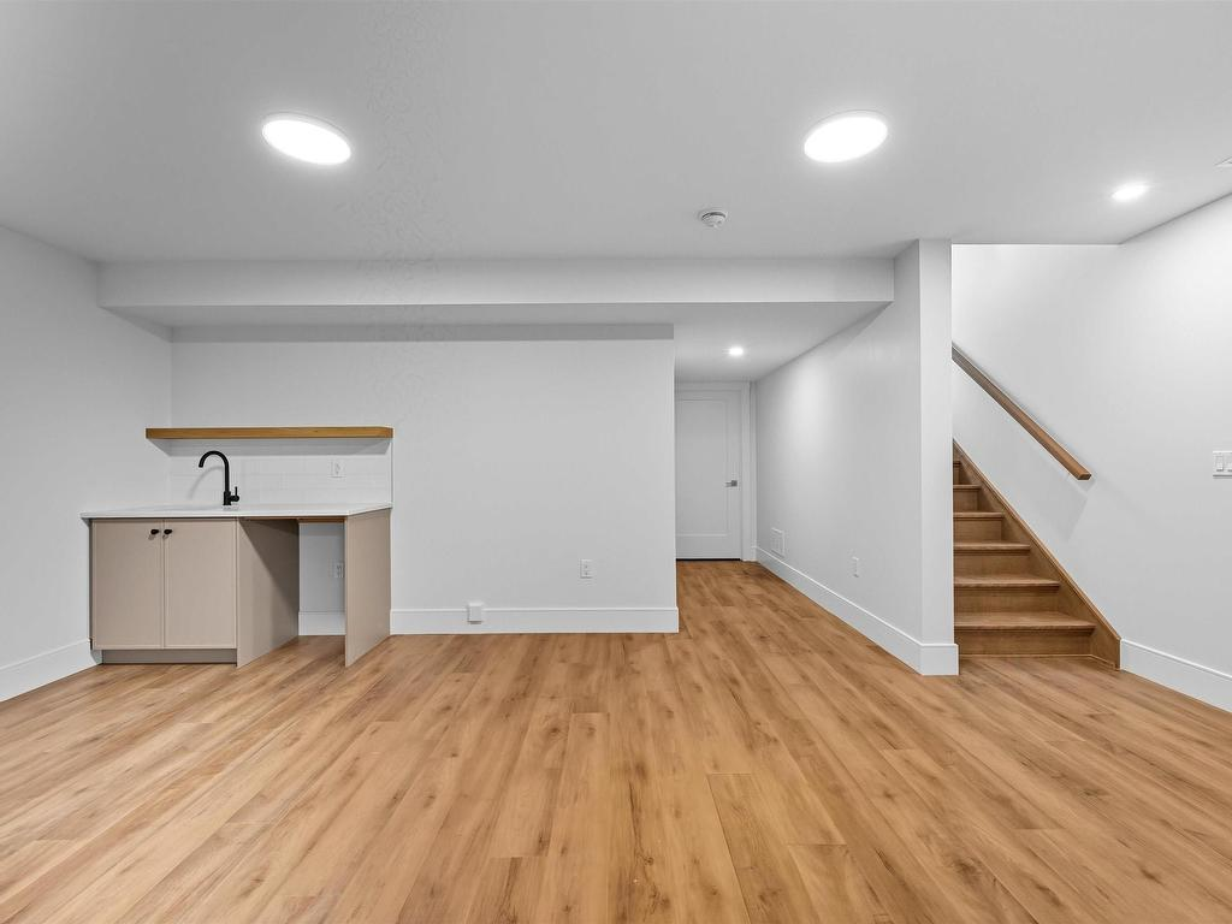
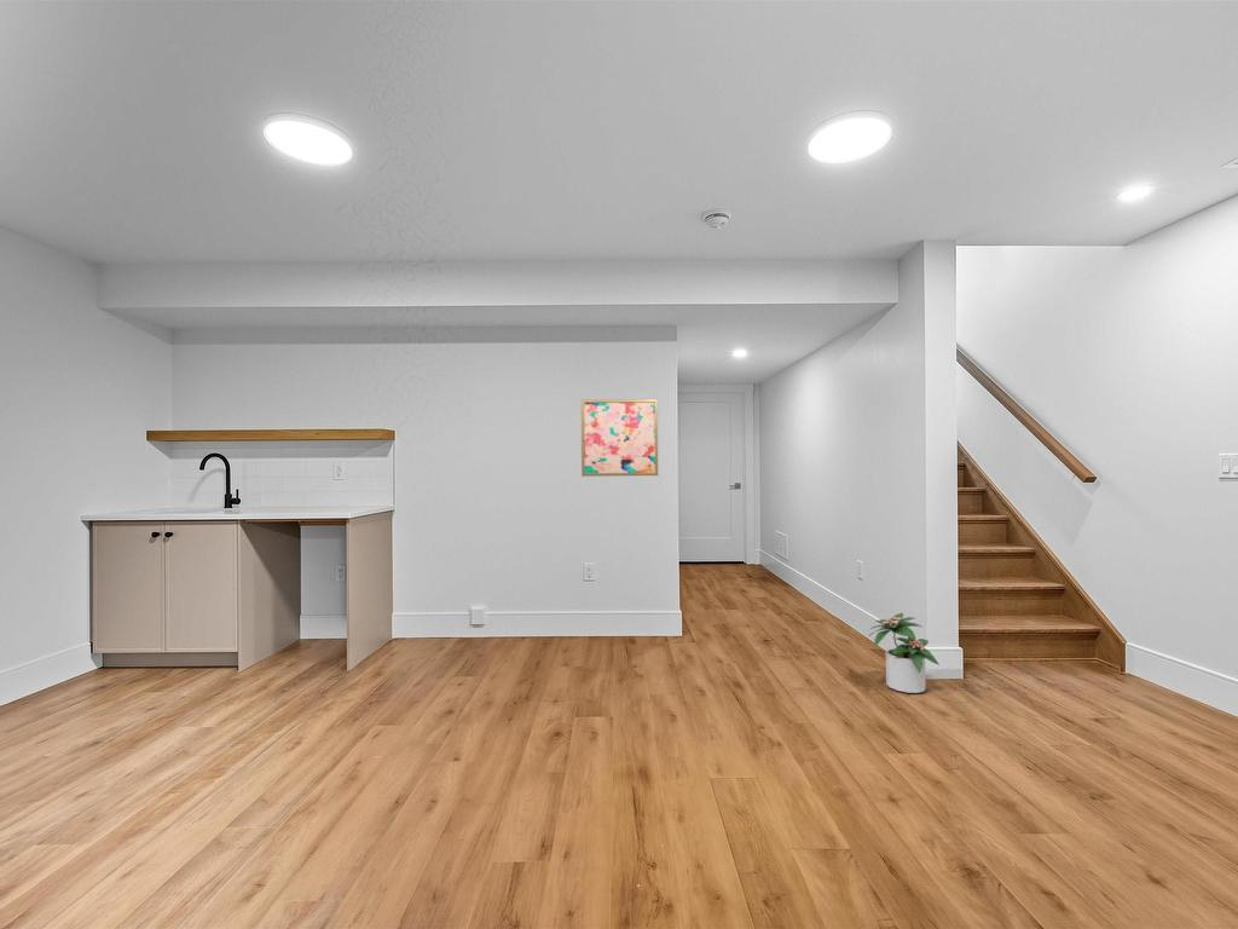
+ potted plant [869,612,941,694]
+ wall art [580,398,659,478]
